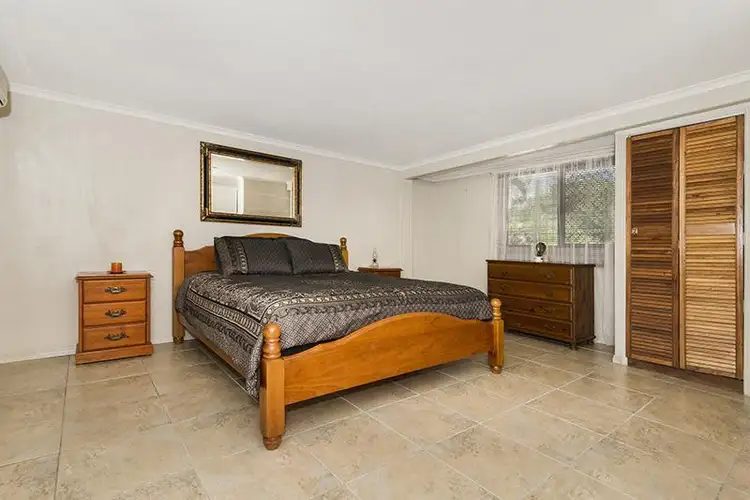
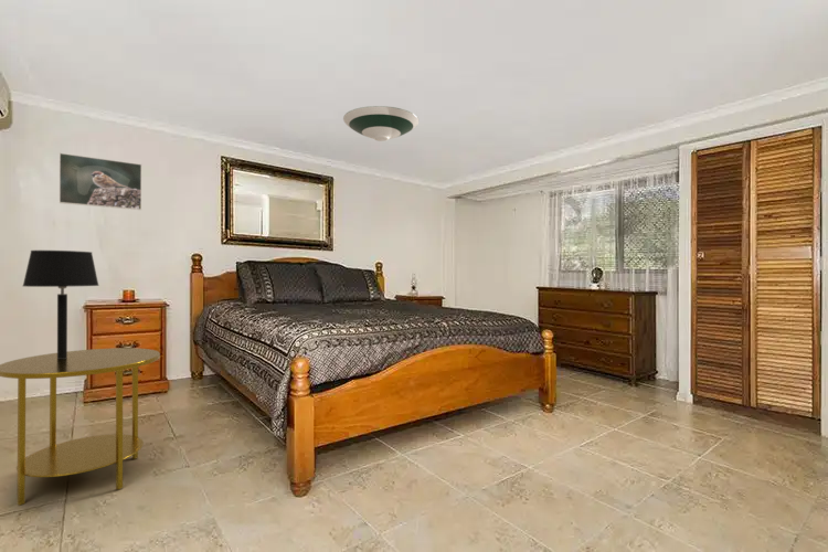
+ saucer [342,105,420,142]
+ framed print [59,152,142,211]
+ table lamp [22,250,100,359]
+ side table [0,347,161,507]
